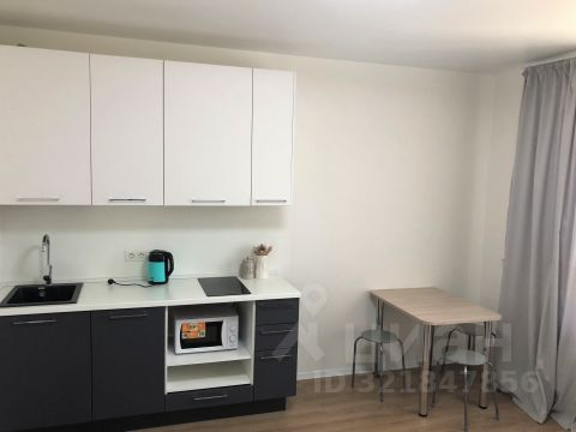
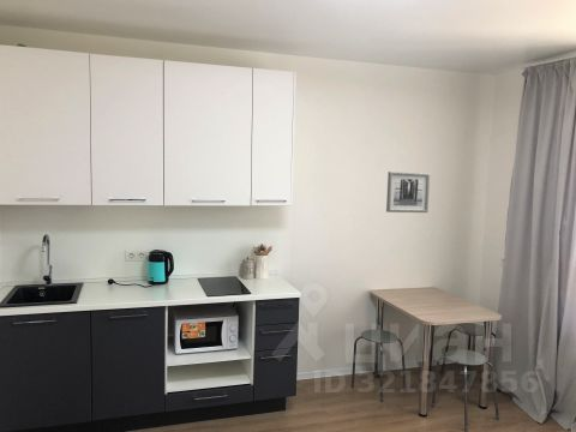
+ wall art [385,170,431,214]
